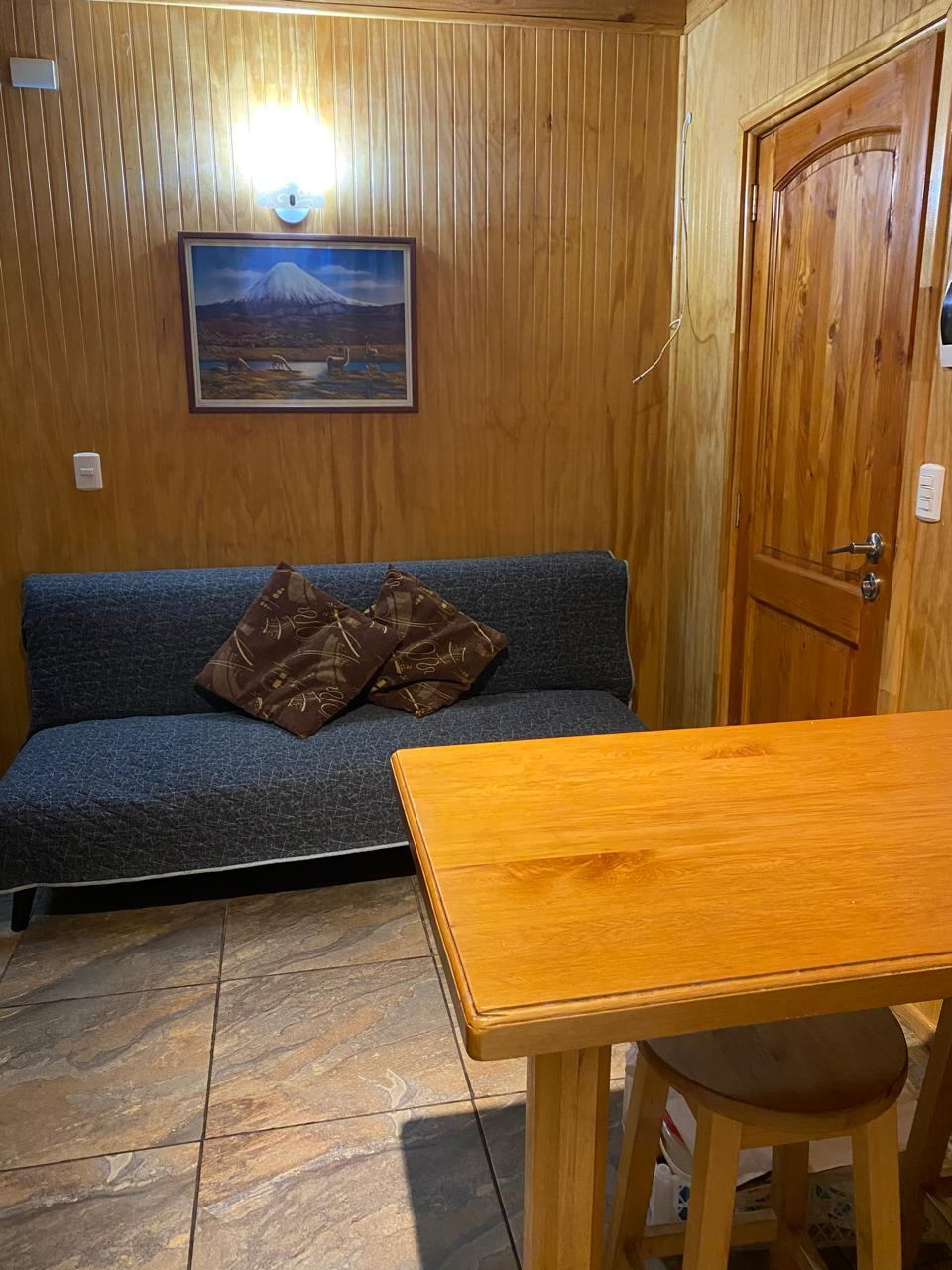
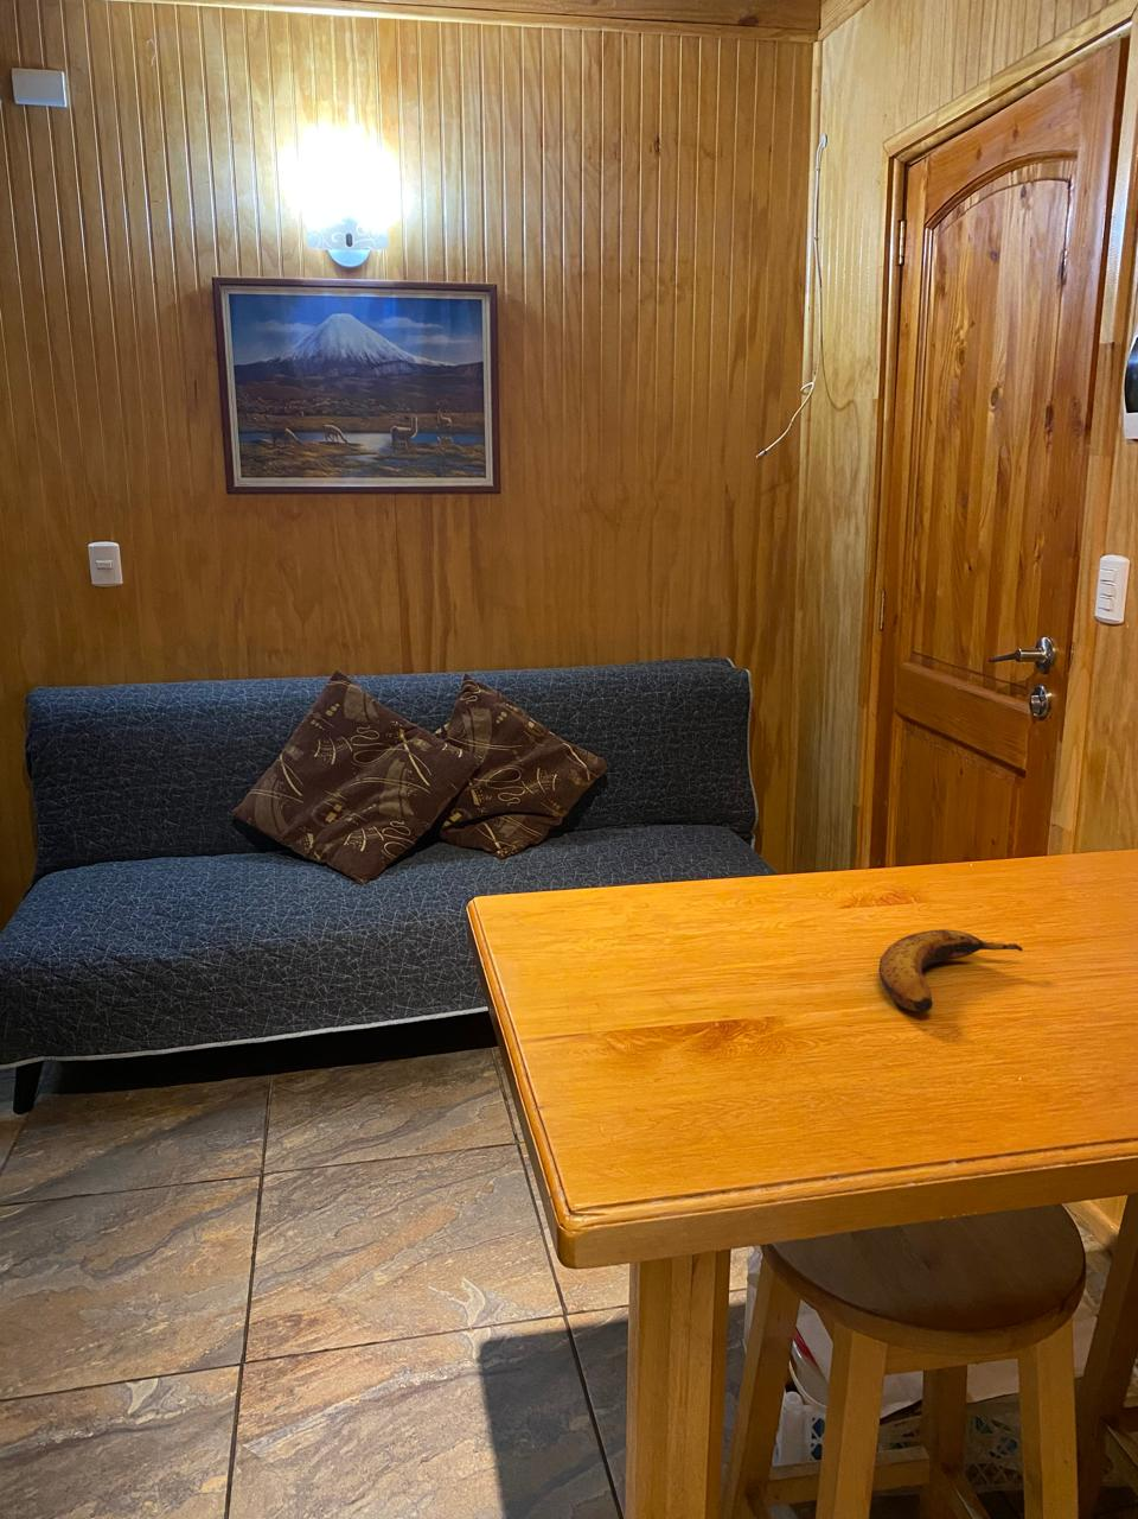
+ banana [877,928,1024,1012]
